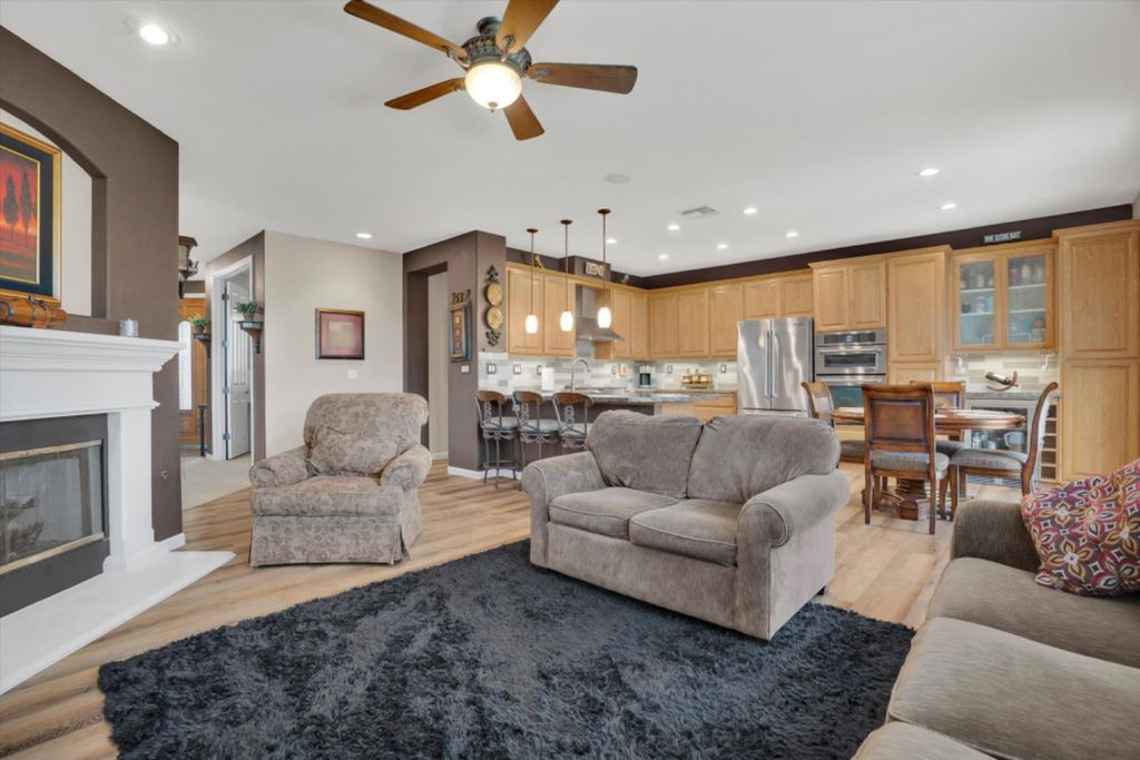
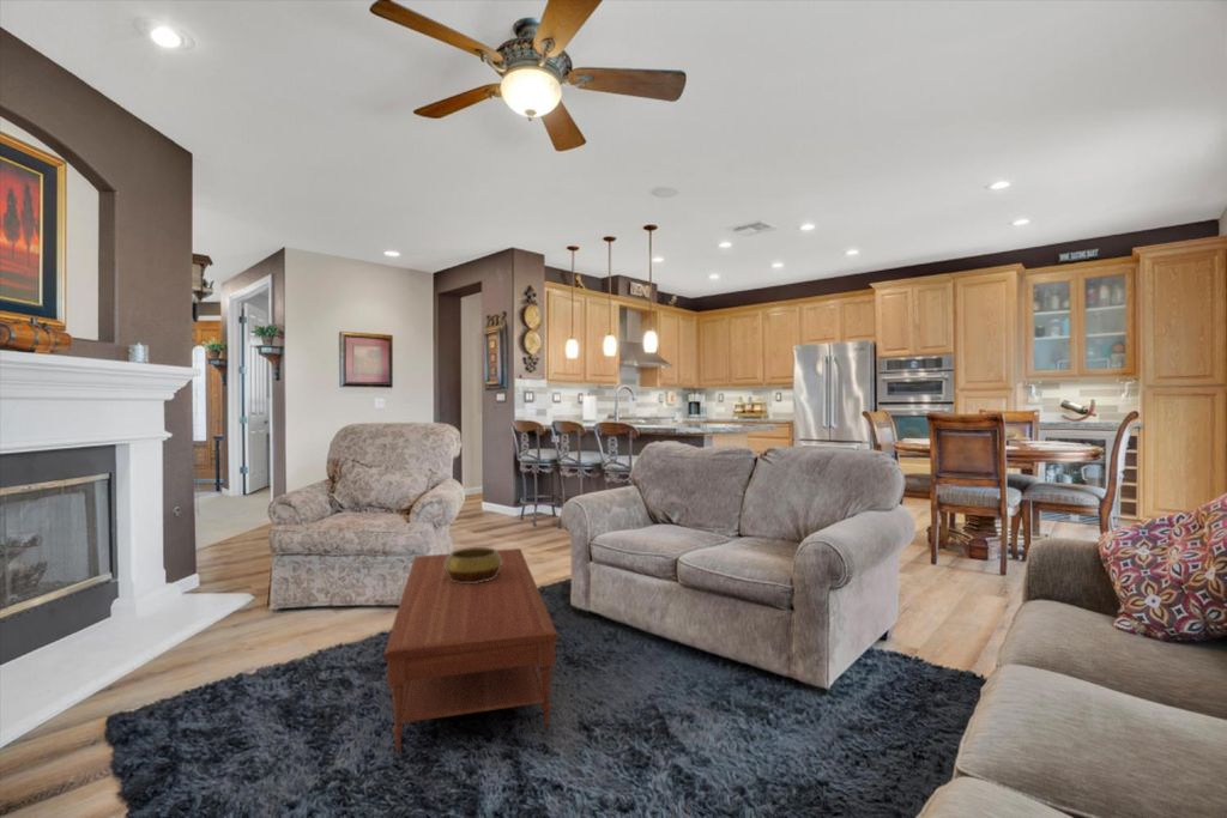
+ decorative bowl [445,546,502,583]
+ coffee table [382,547,560,755]
